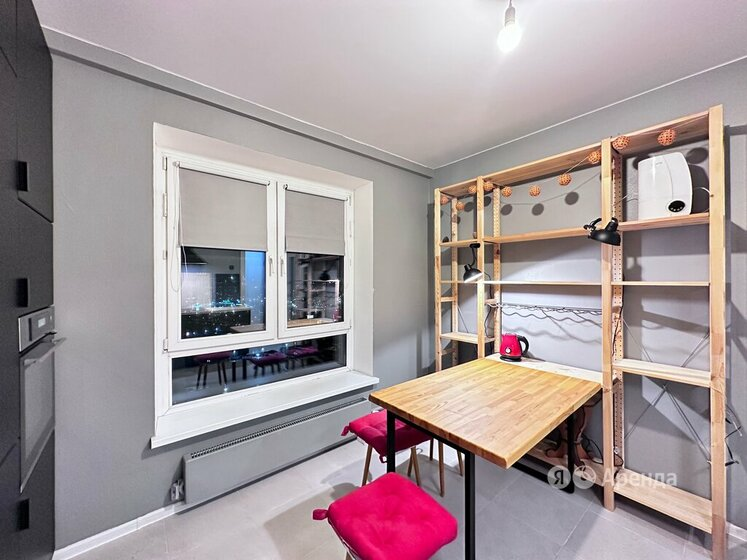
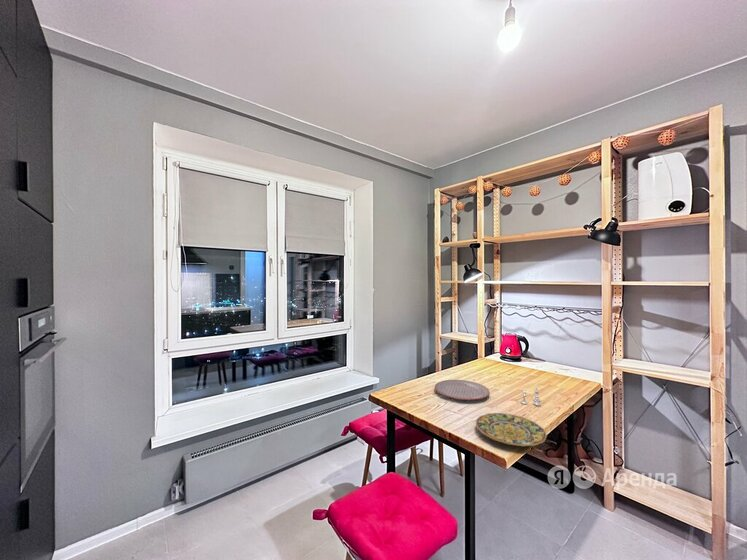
+ plate [475,412,548,447]
+ salt and pepper shaker set [520,387,542,407]
+ plate [434,379,491,401]
